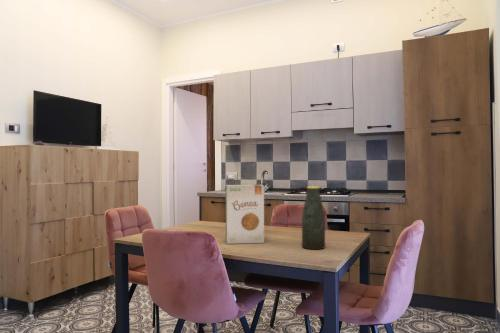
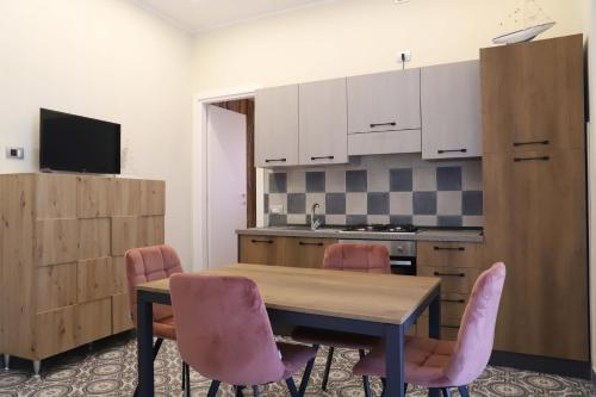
- food box [225,184,265,245]
- bottle [301,185,326,250]
